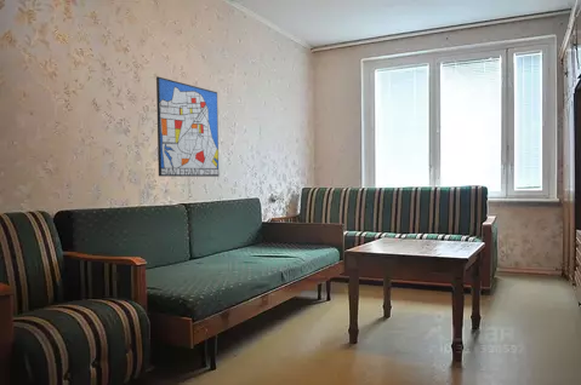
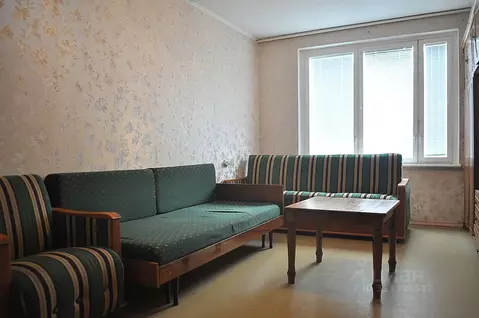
- wall art [155,75,220,178]
